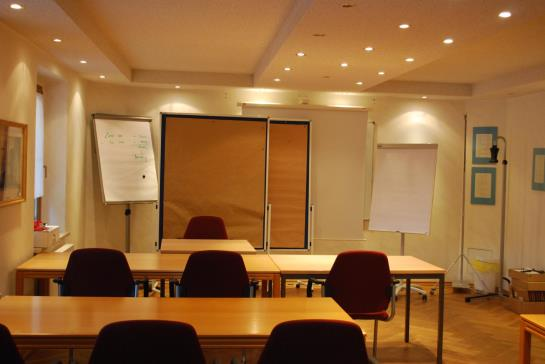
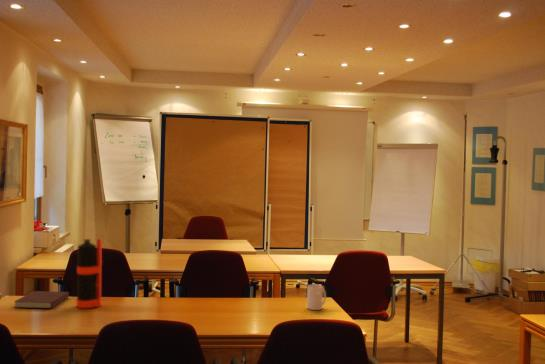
+ notebook [13,290,70,310]
+ mug [306,283,327,311]
+ bottle [76,238,103,309]
